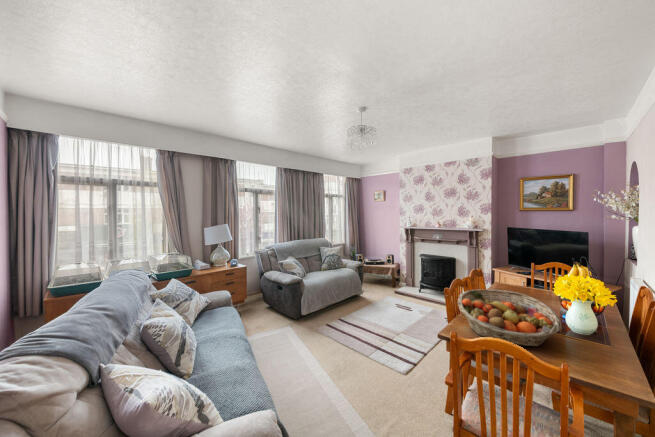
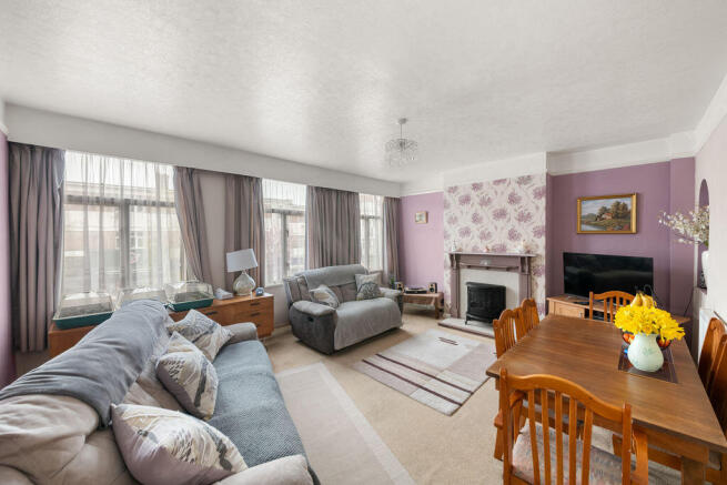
- fruit basket [457,288,562,347]
